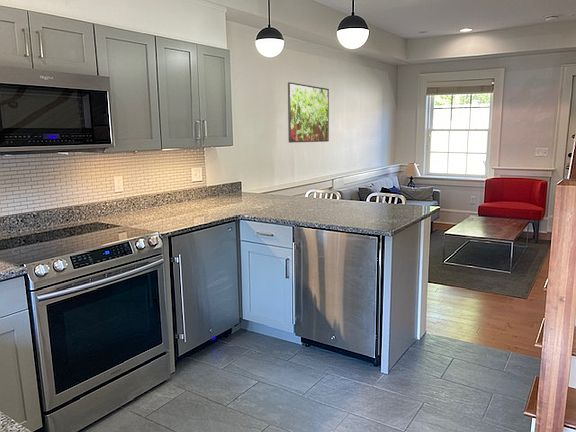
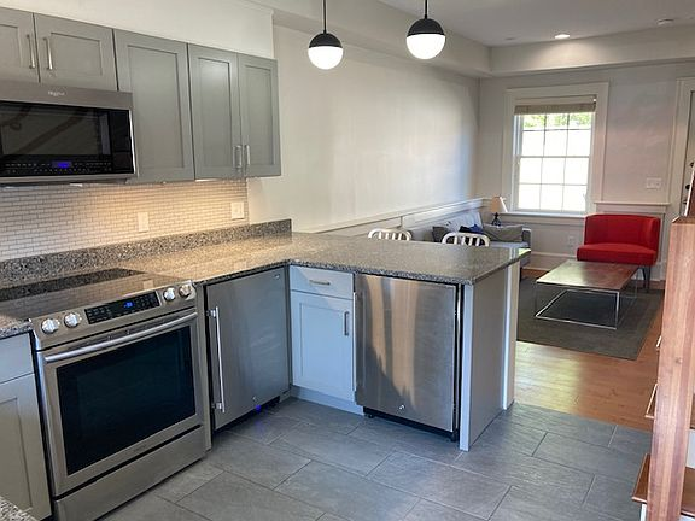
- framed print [287,81,330,144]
